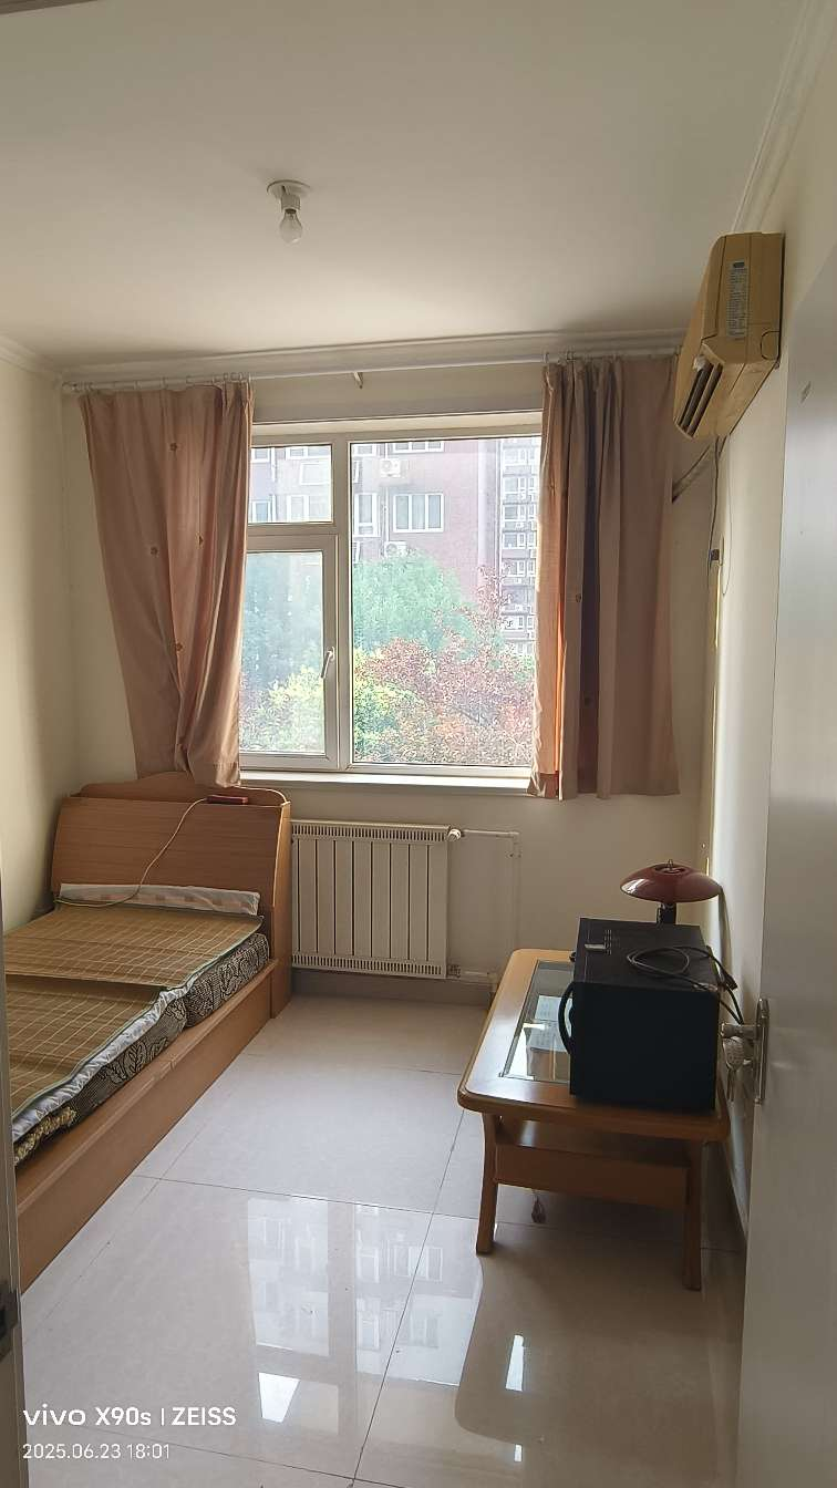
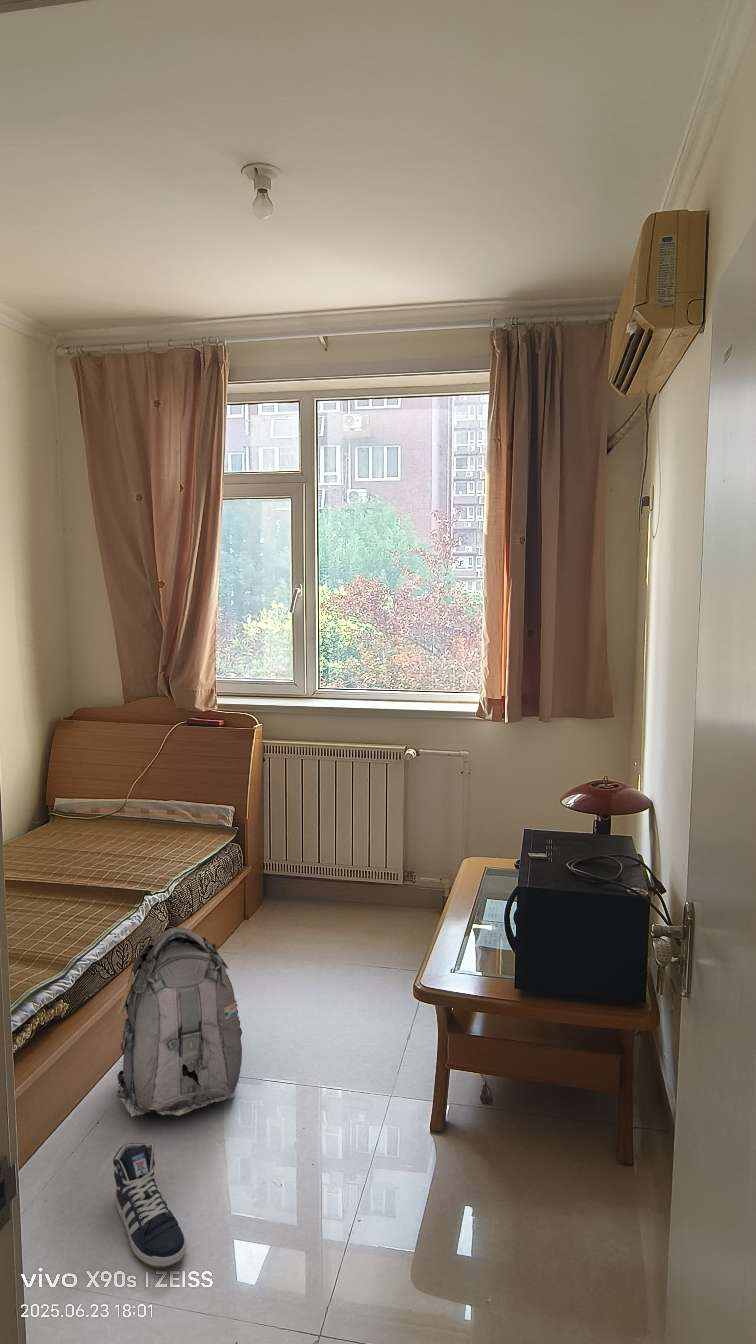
+ backpack [114,926,243,1119]
+ sneaker [112,1142,187,1269]
